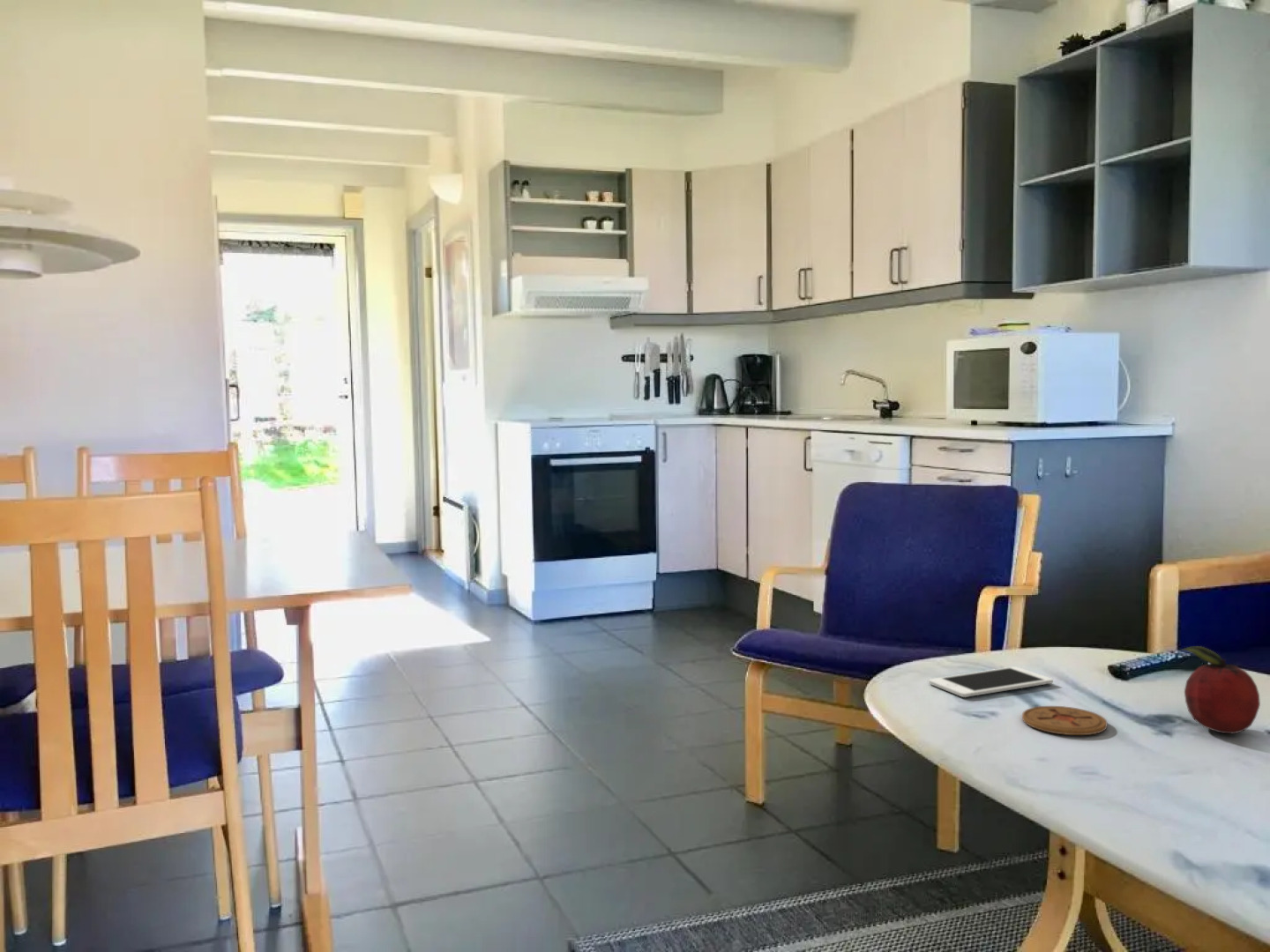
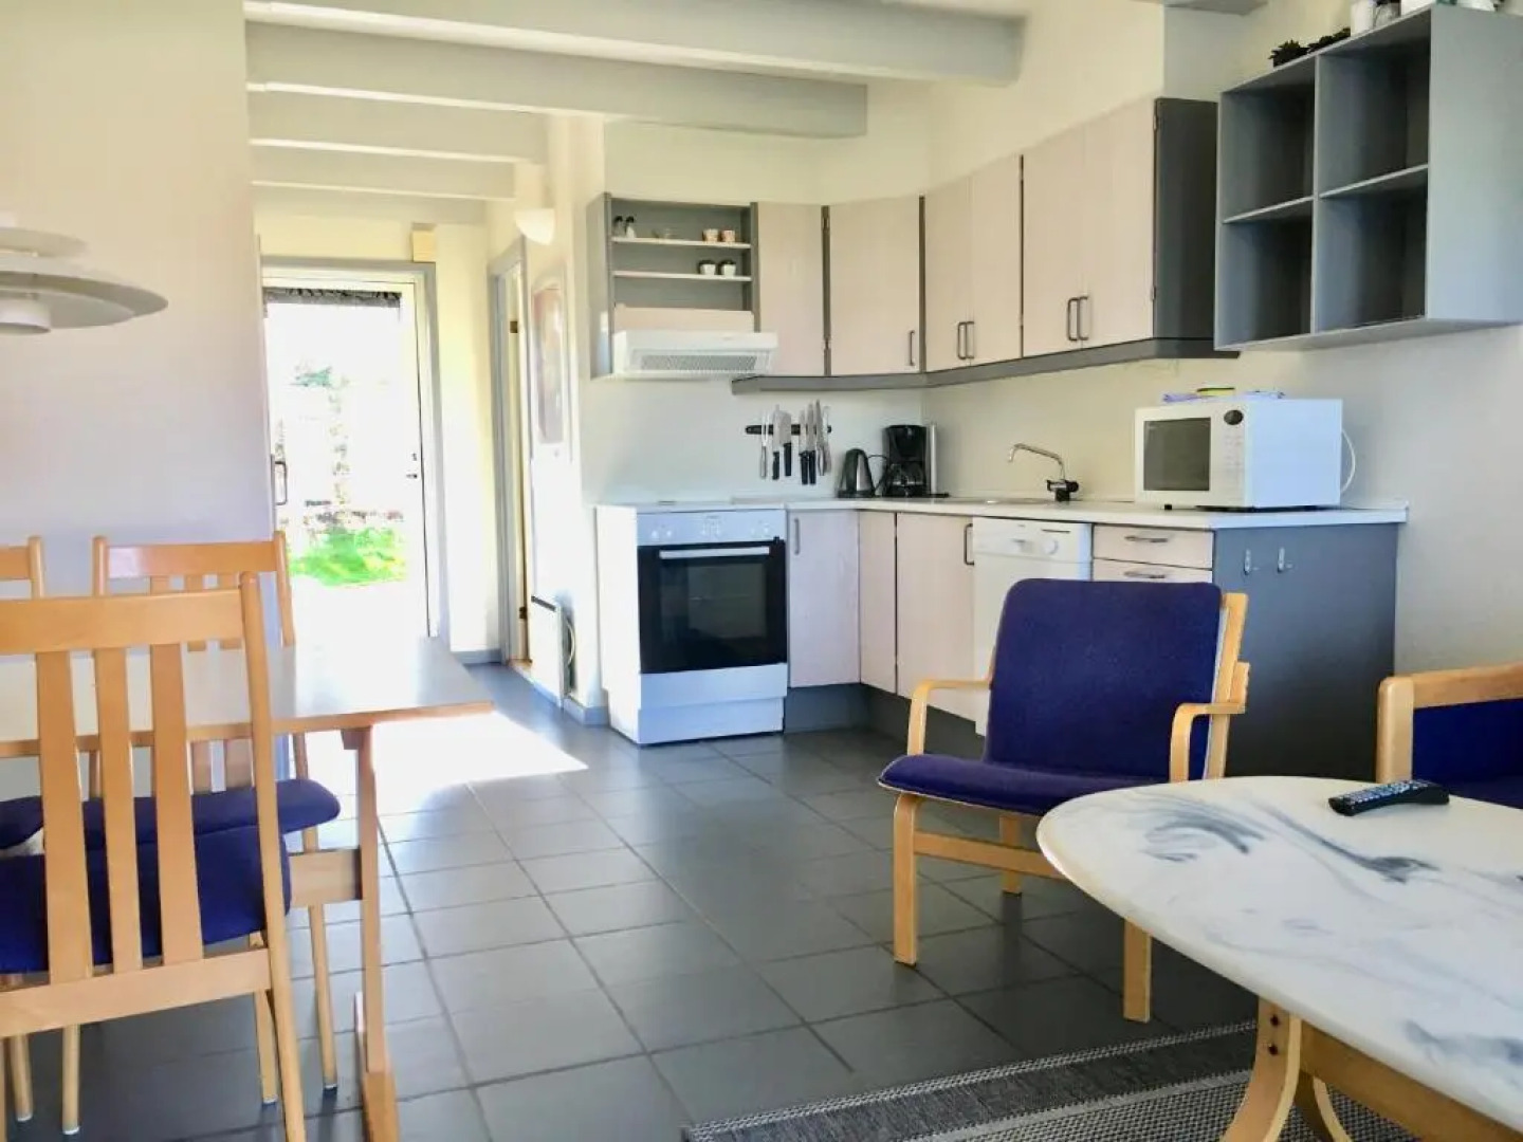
- cell phone [928,666,1054,698]
- coaster [1021,705,1108,736]
- fruit [1179,645,1261,734]
